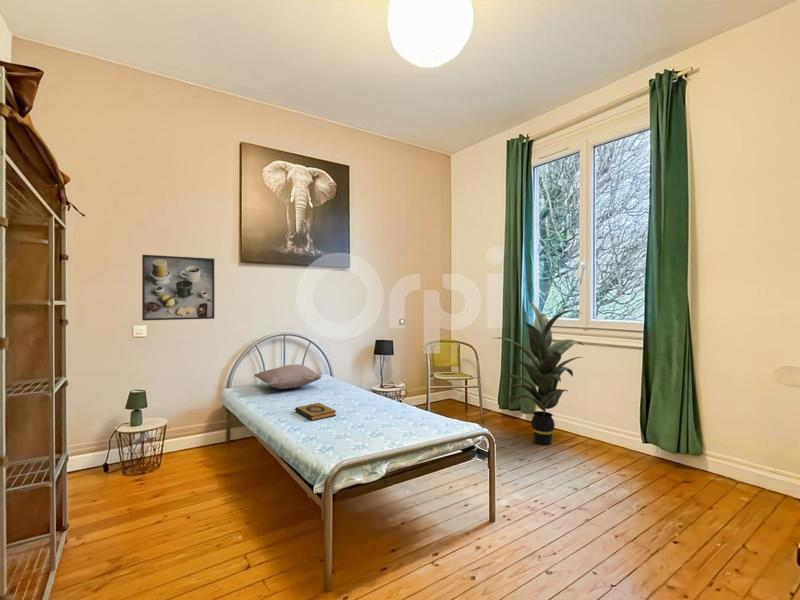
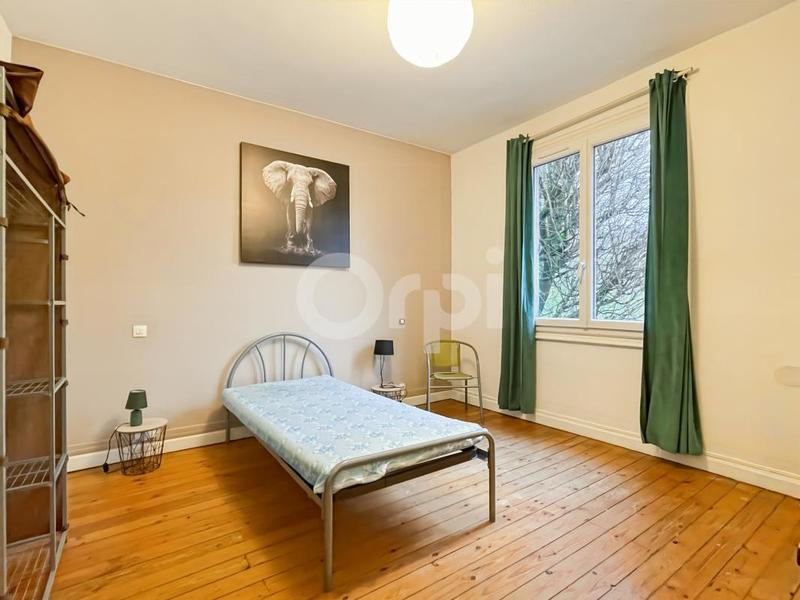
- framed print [141,254,215,322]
- indoor plant [491,301,586,446]
- hardback book [294,402,337,421]
- pillow [253,364,322,390]
